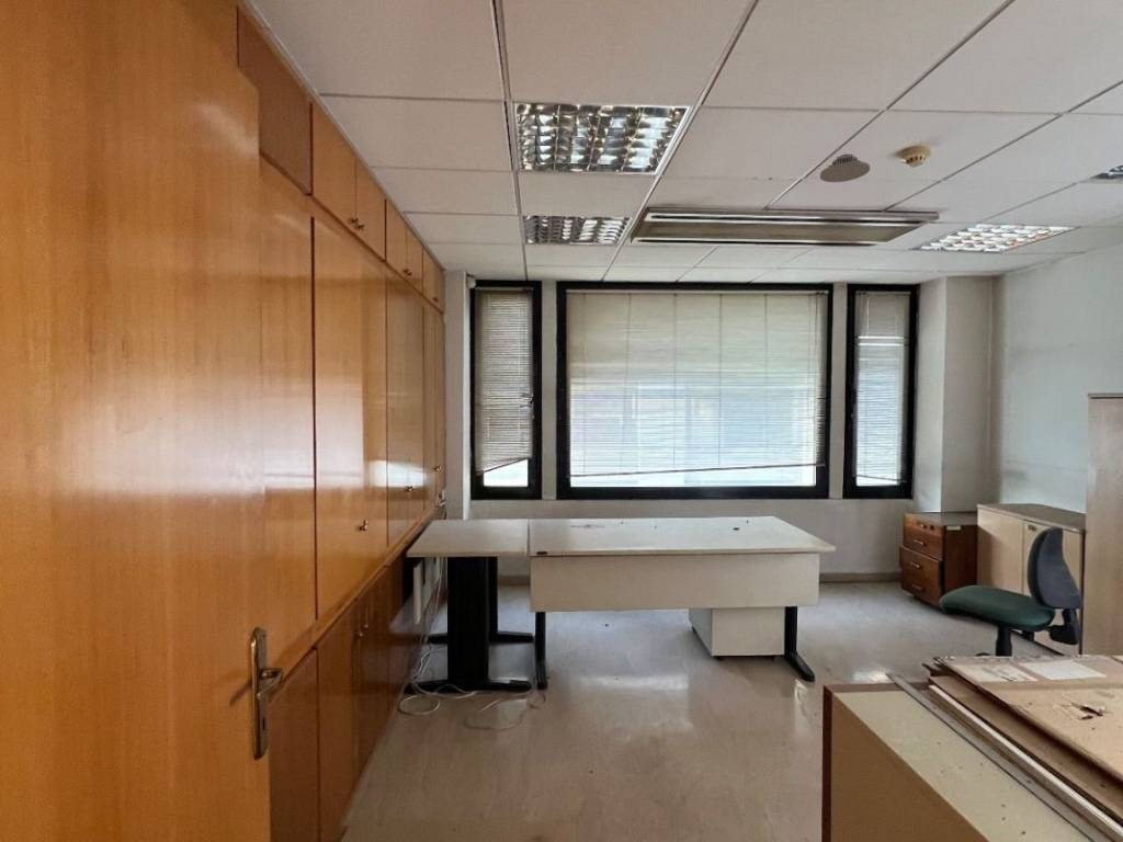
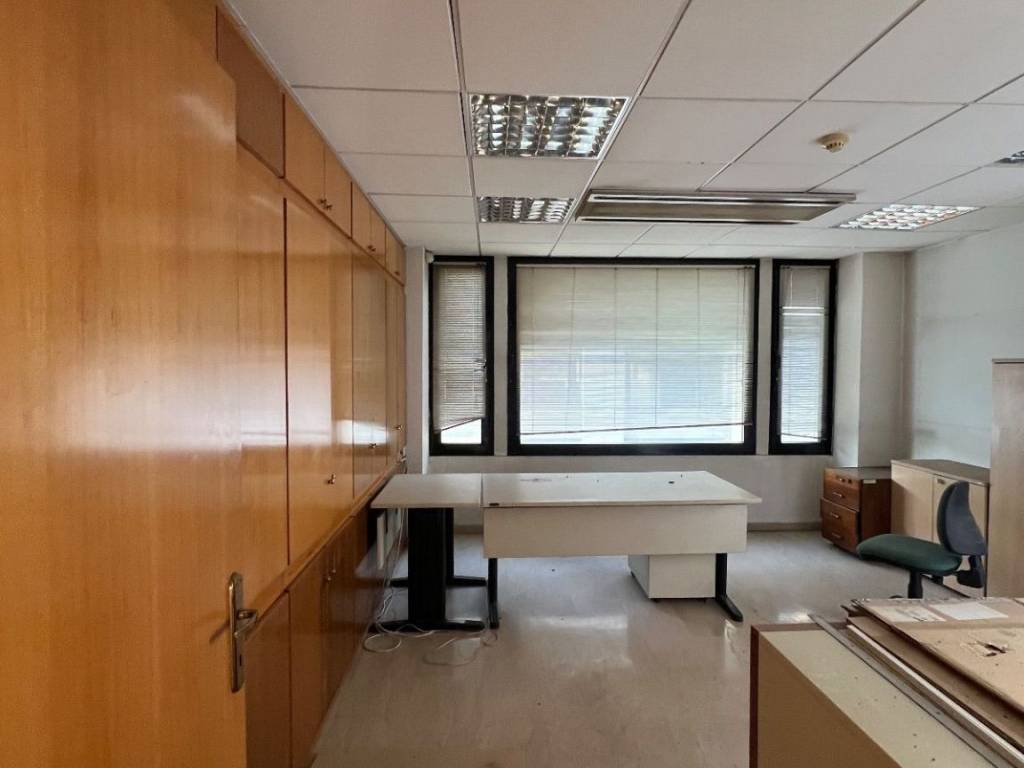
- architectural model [819,153,871,183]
